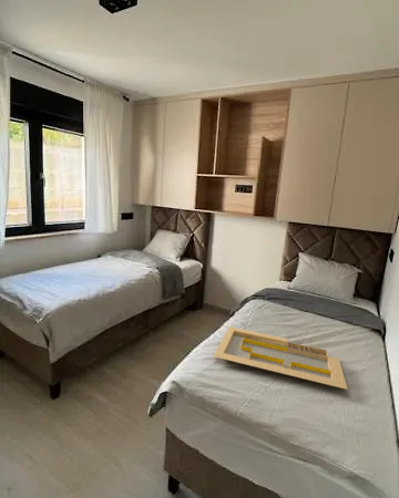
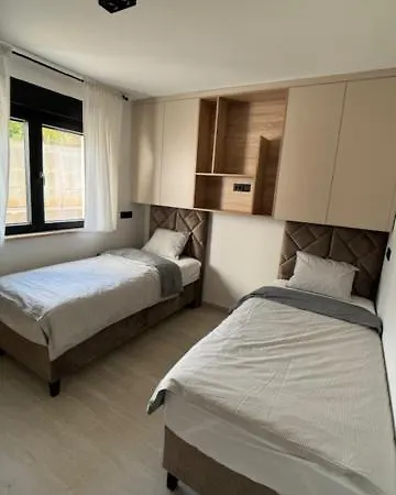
- serving tray [213,325,348,391]
